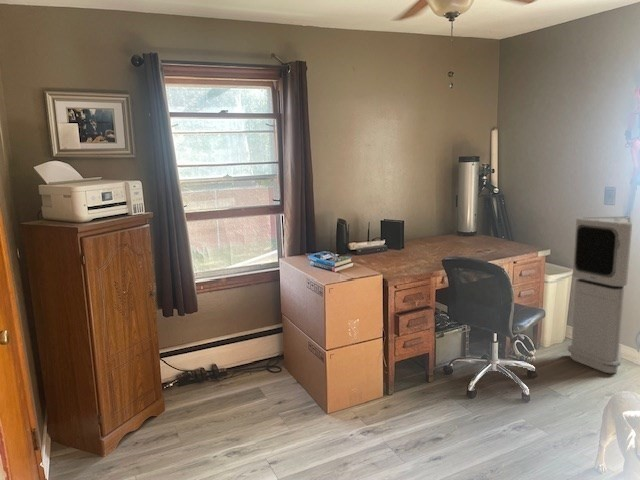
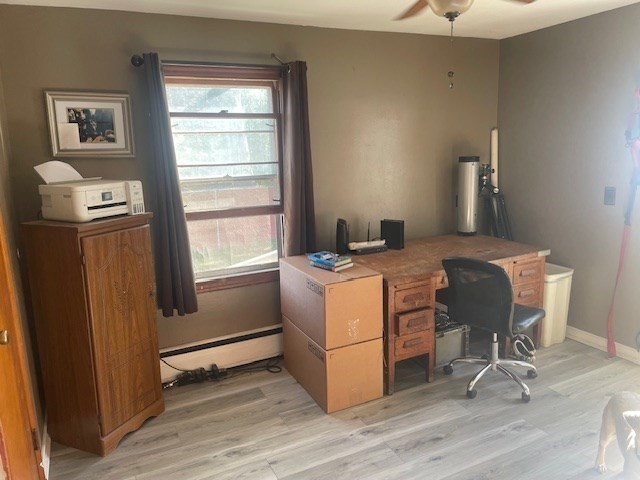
- air purifier [567,216,633,374]
